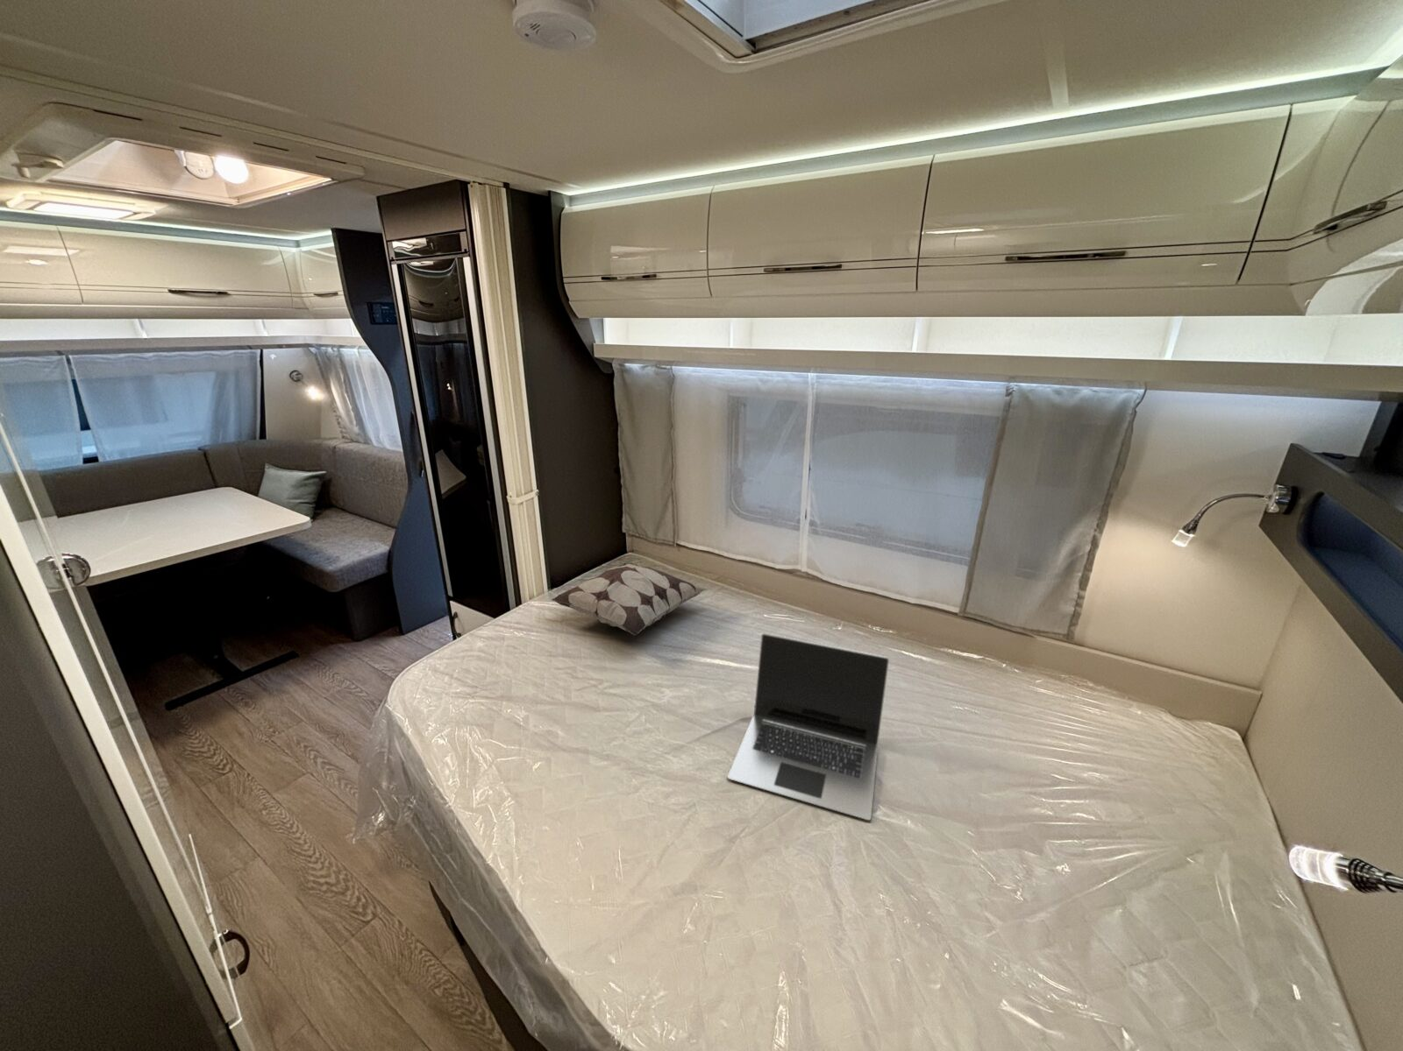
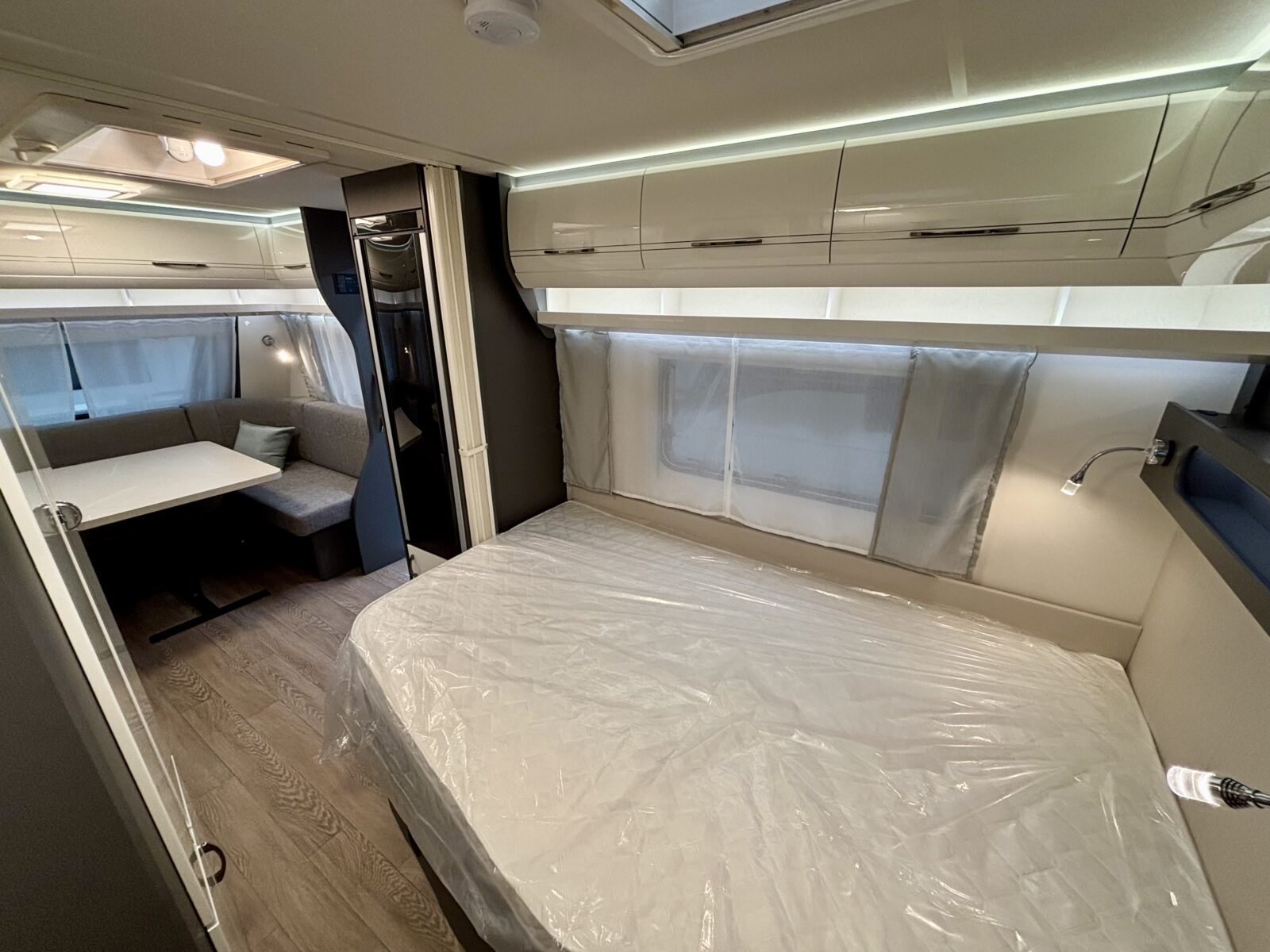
- laptop [727,633,890,821]
- decorative pillow [550,562,708,637]
